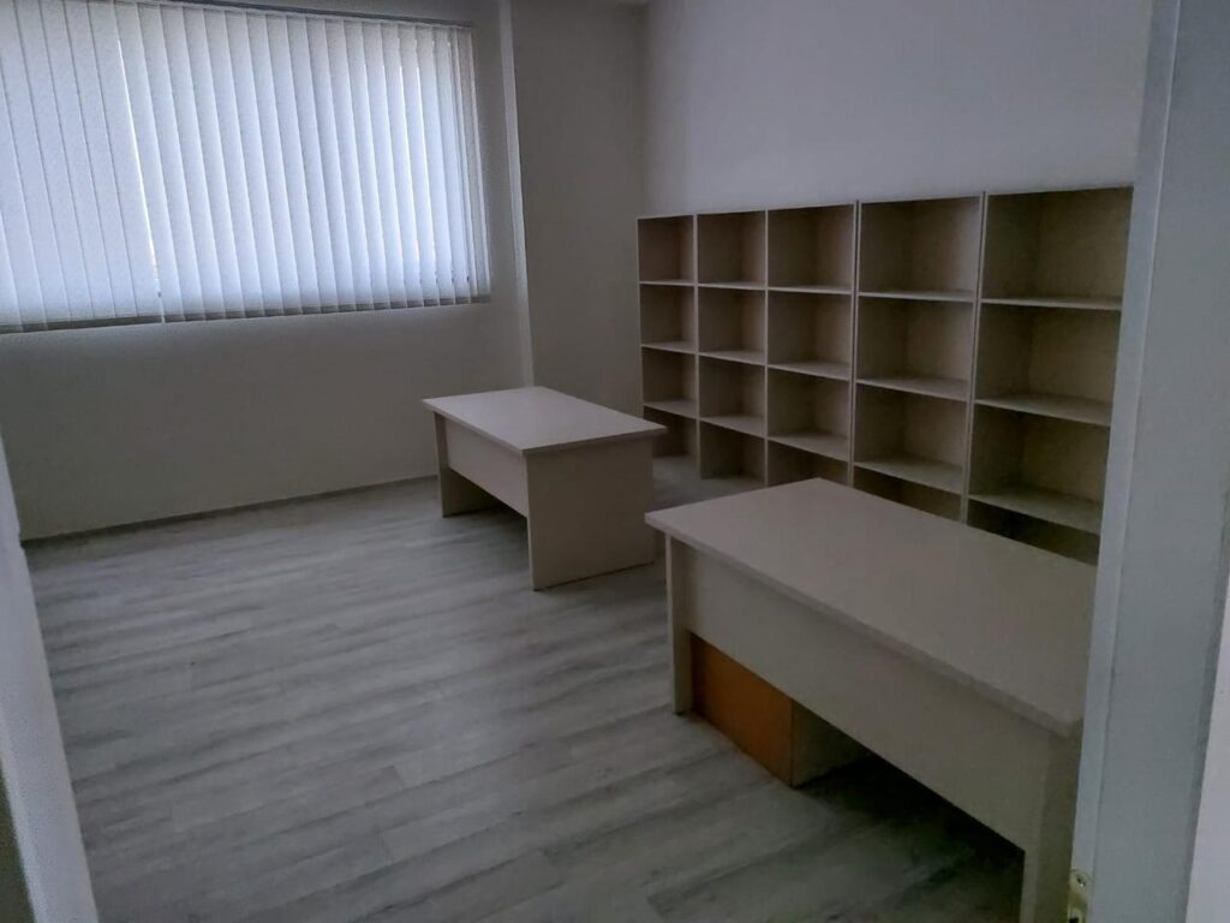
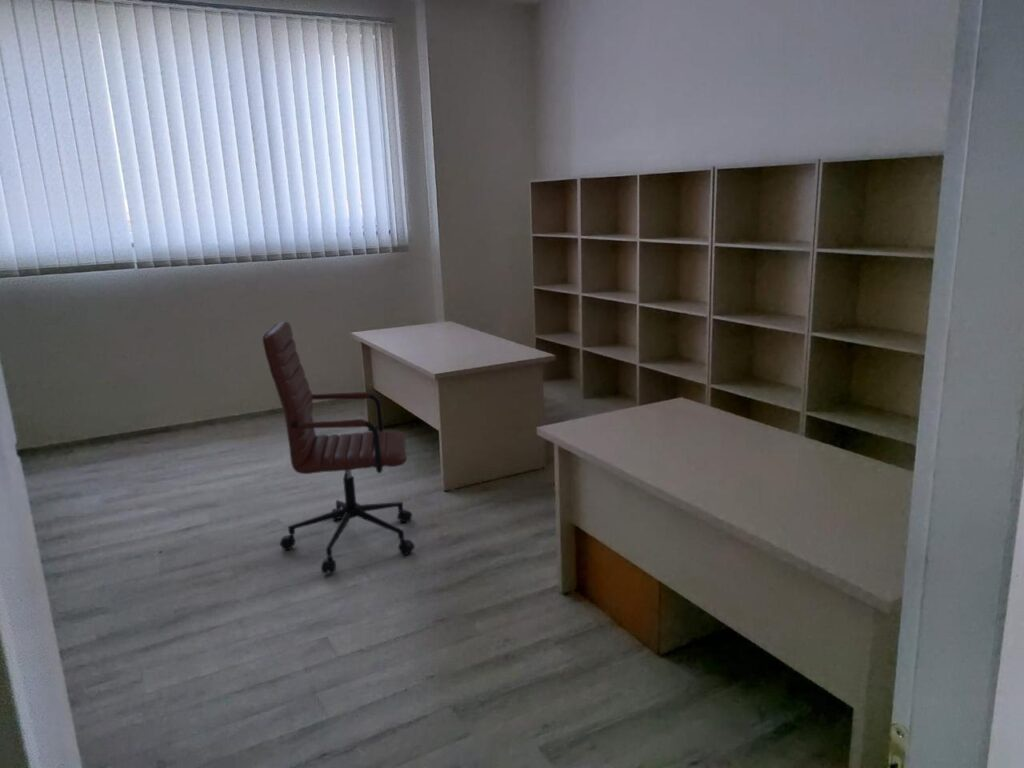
+ chair [262,320,416,574]
